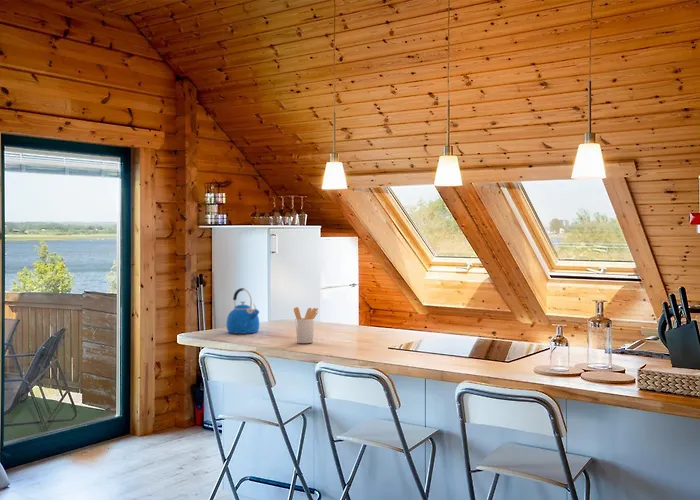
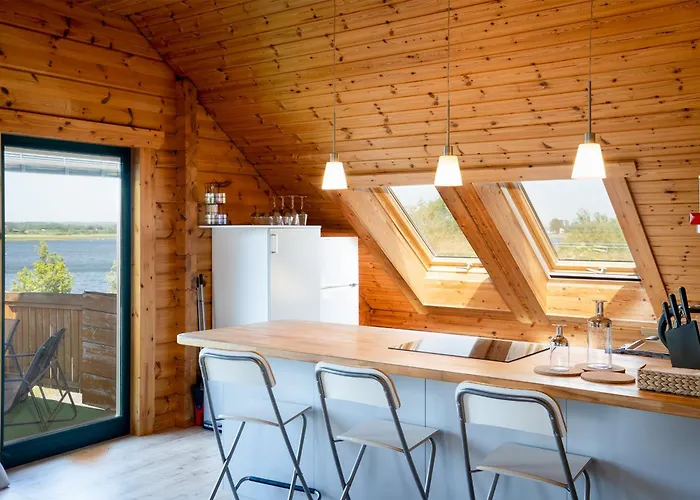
- utensil holder [293,306,319,344]
- kettle [226,287,260,335]
